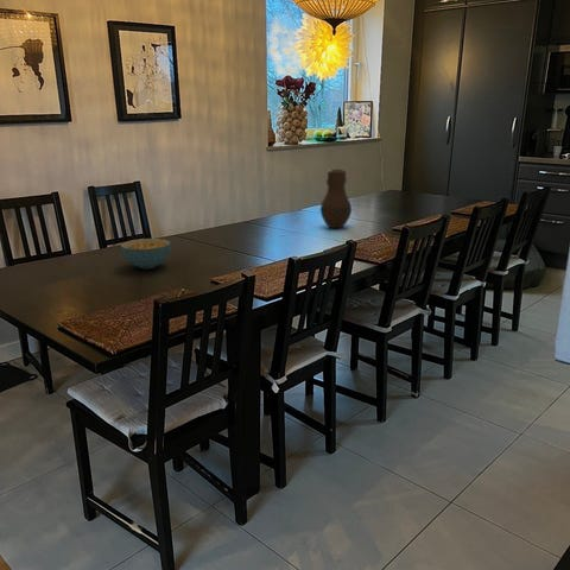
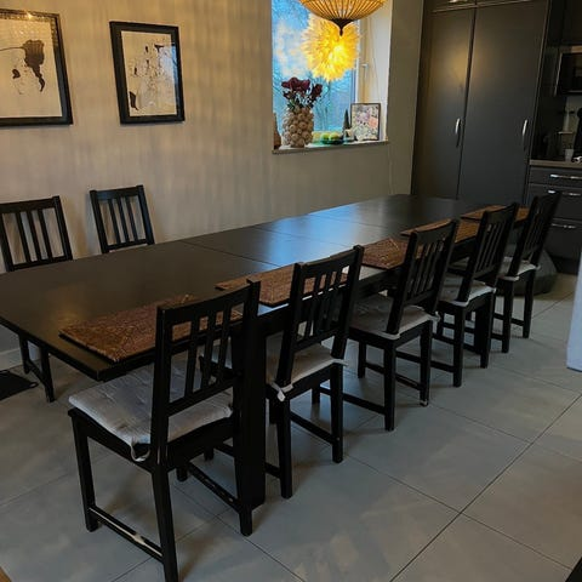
- cereal bowl [119,238,172,270]
- vase [319,169,353,229]
